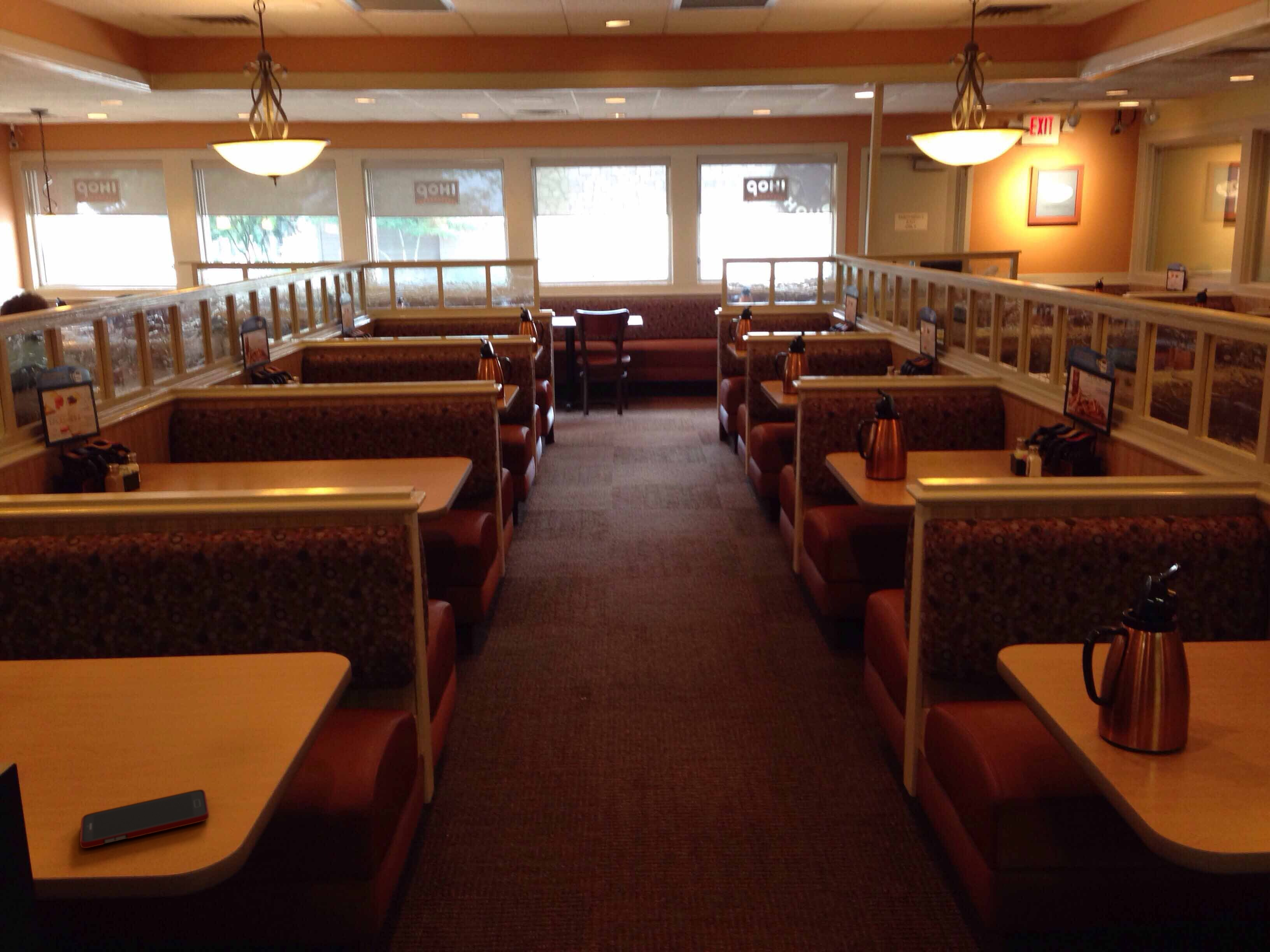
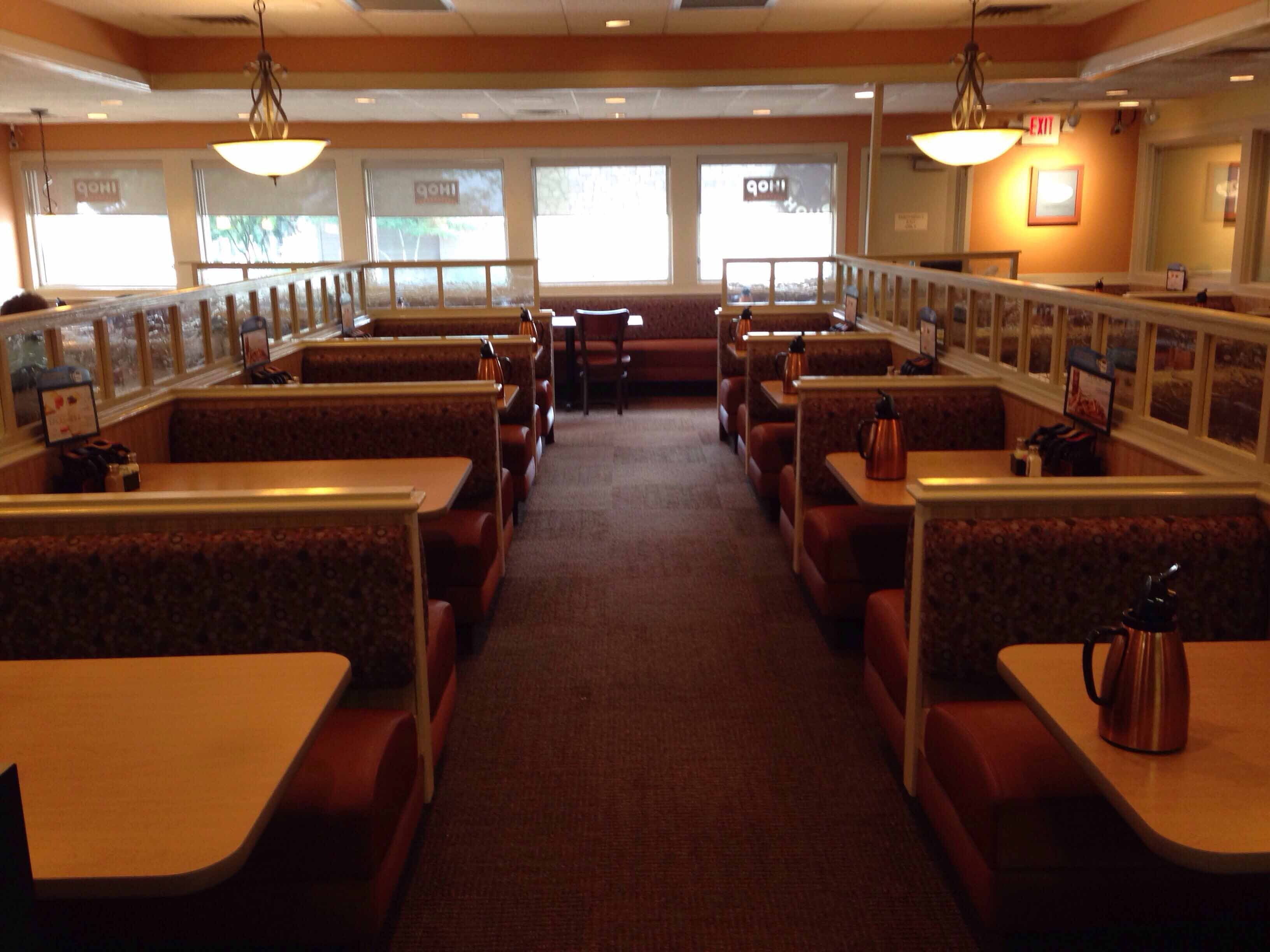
- cell phone [79,789,209,849]
